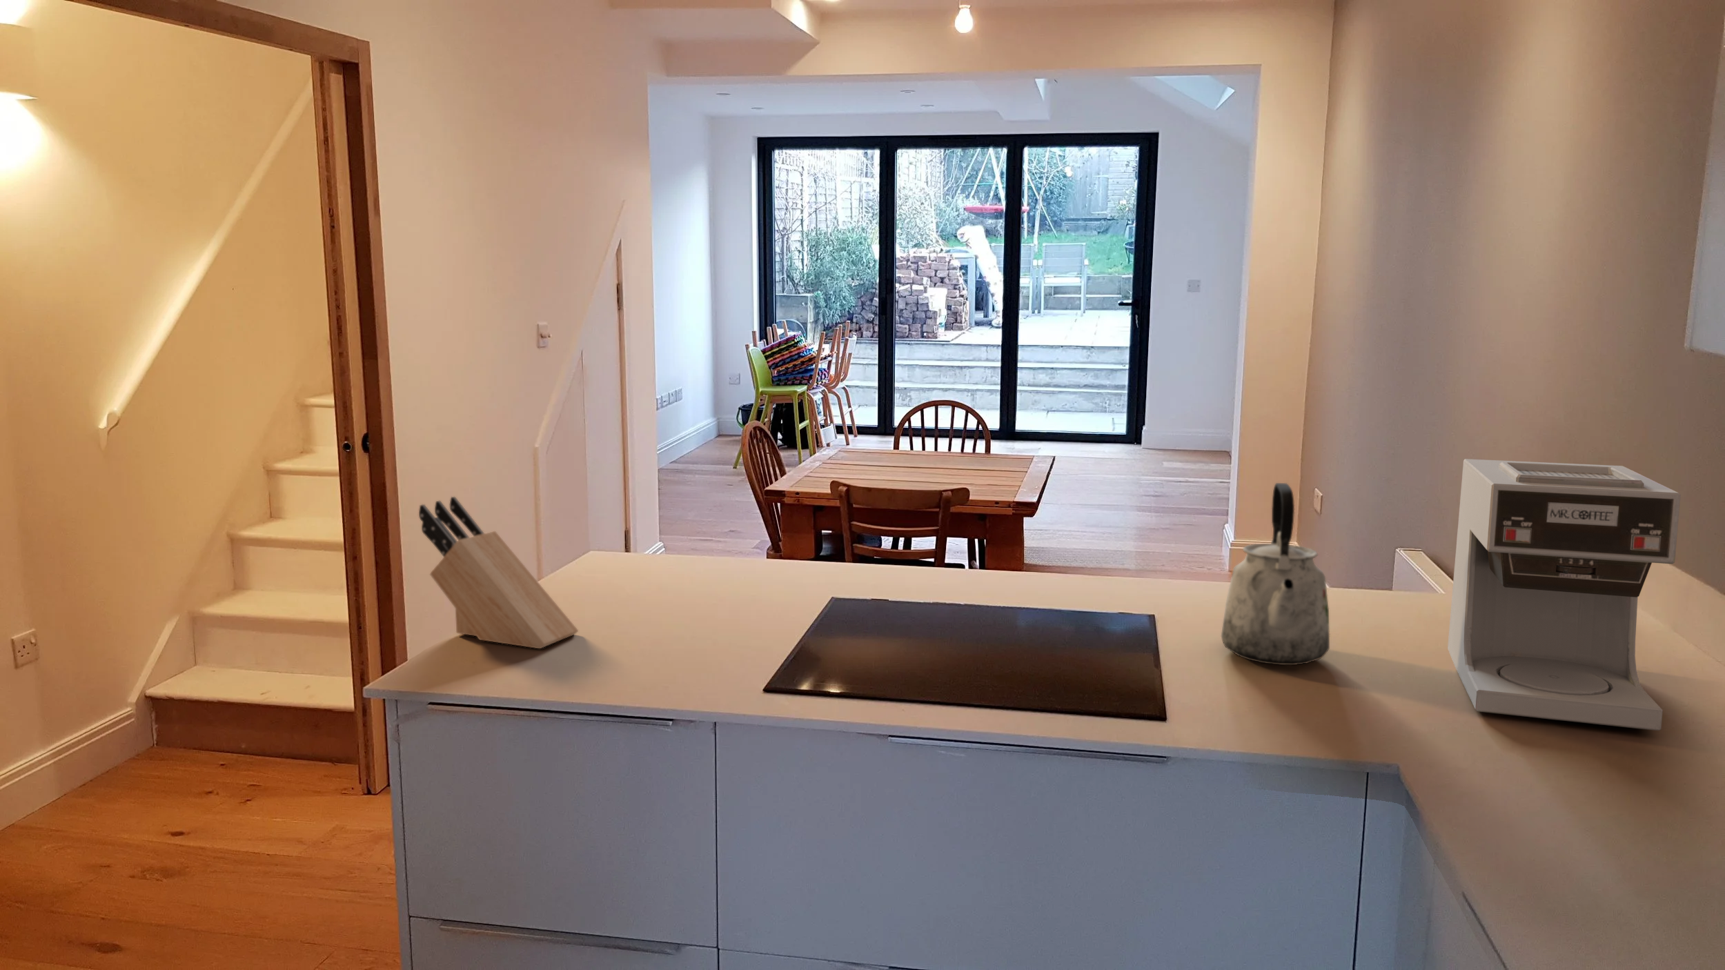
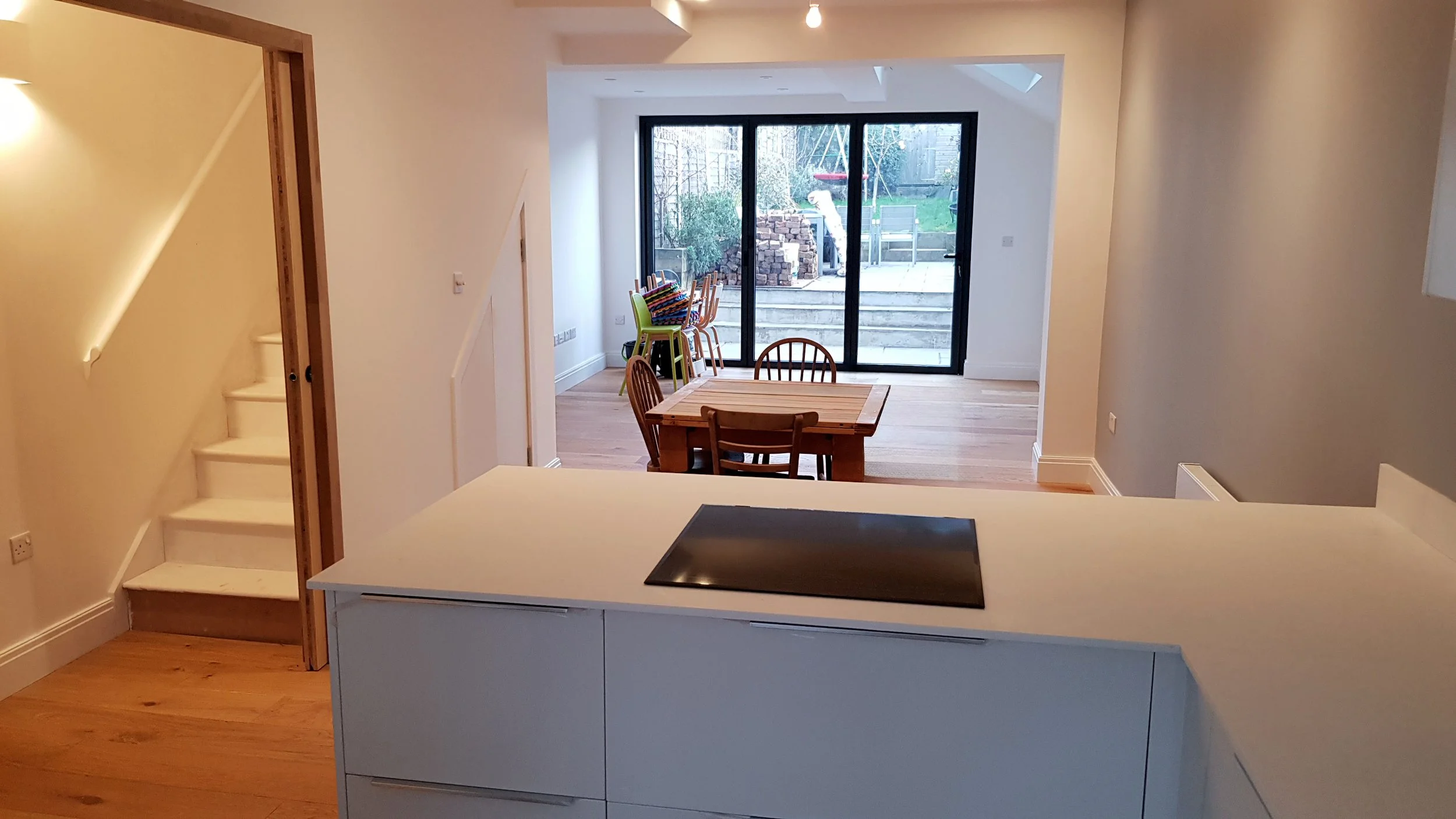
- knife block [418,496,579,649]
- kettle [1220,482,1330,666]
- coffee maker [1447,458,1681,731]
